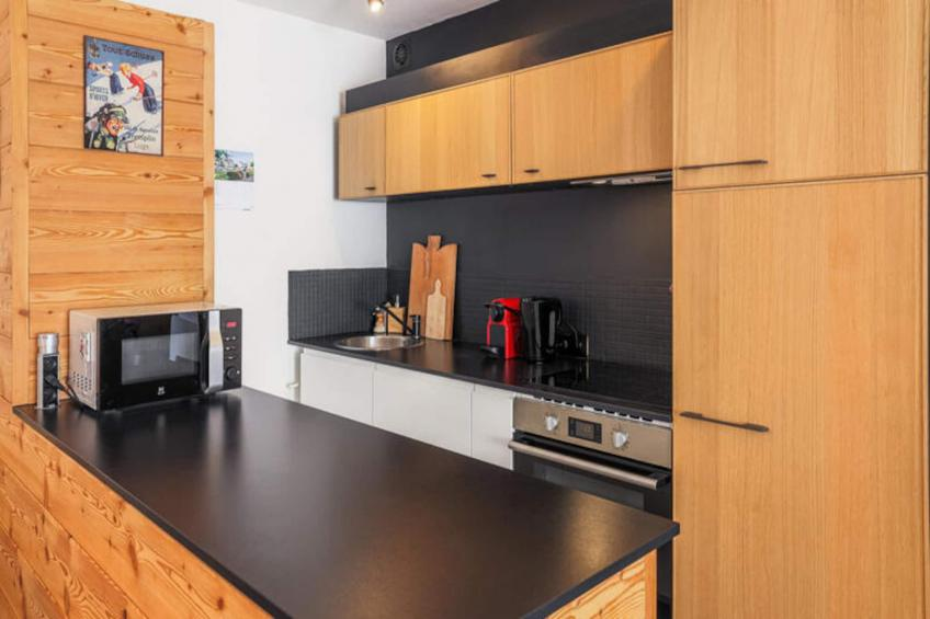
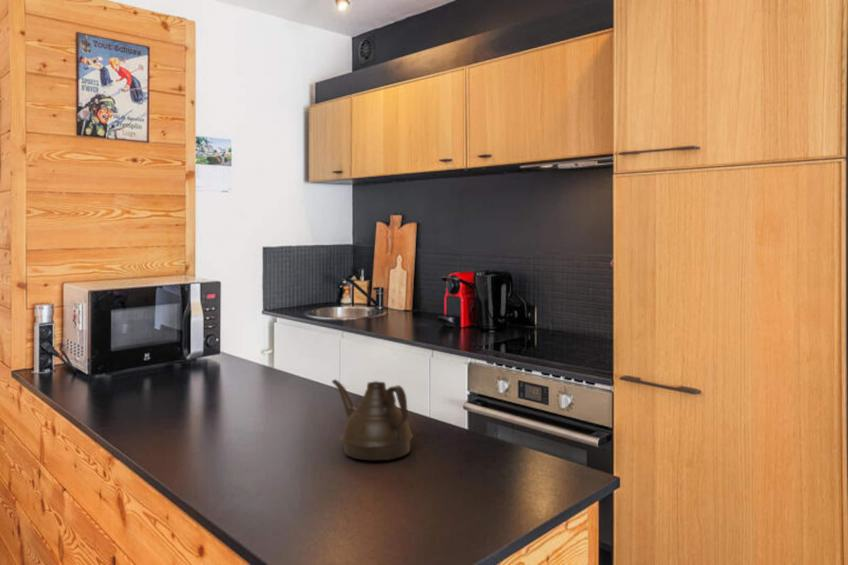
+ teapot [331,378,414,461]
